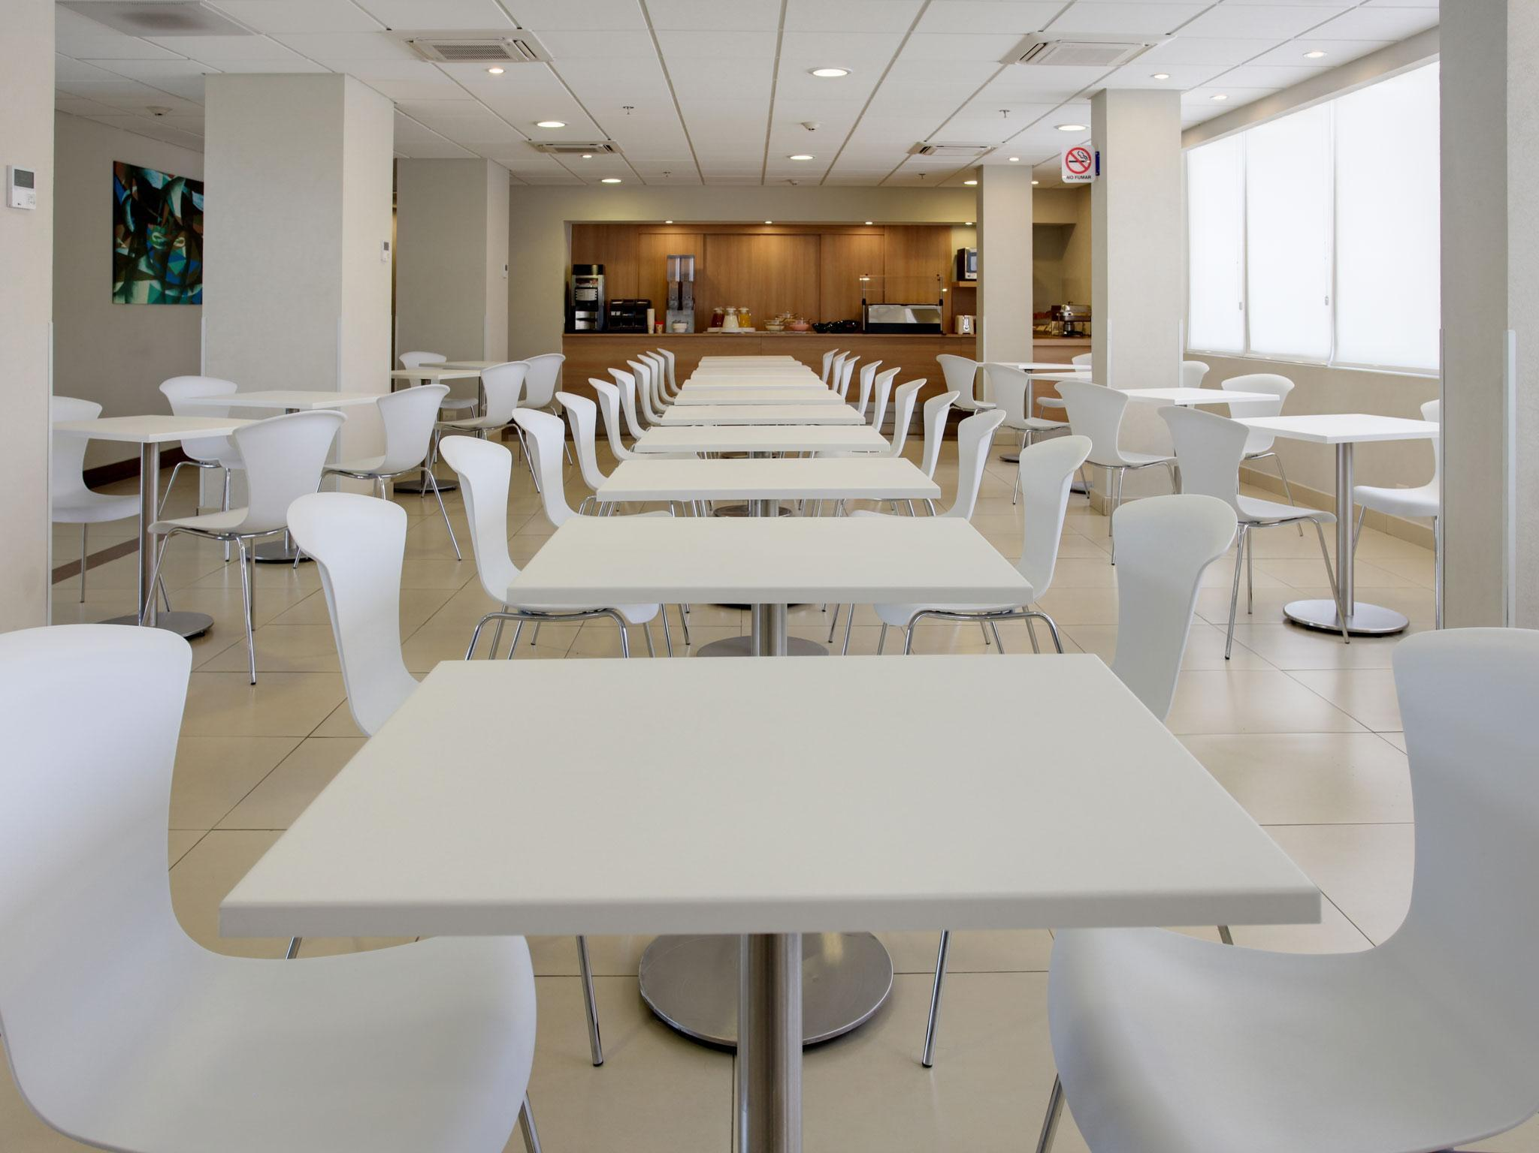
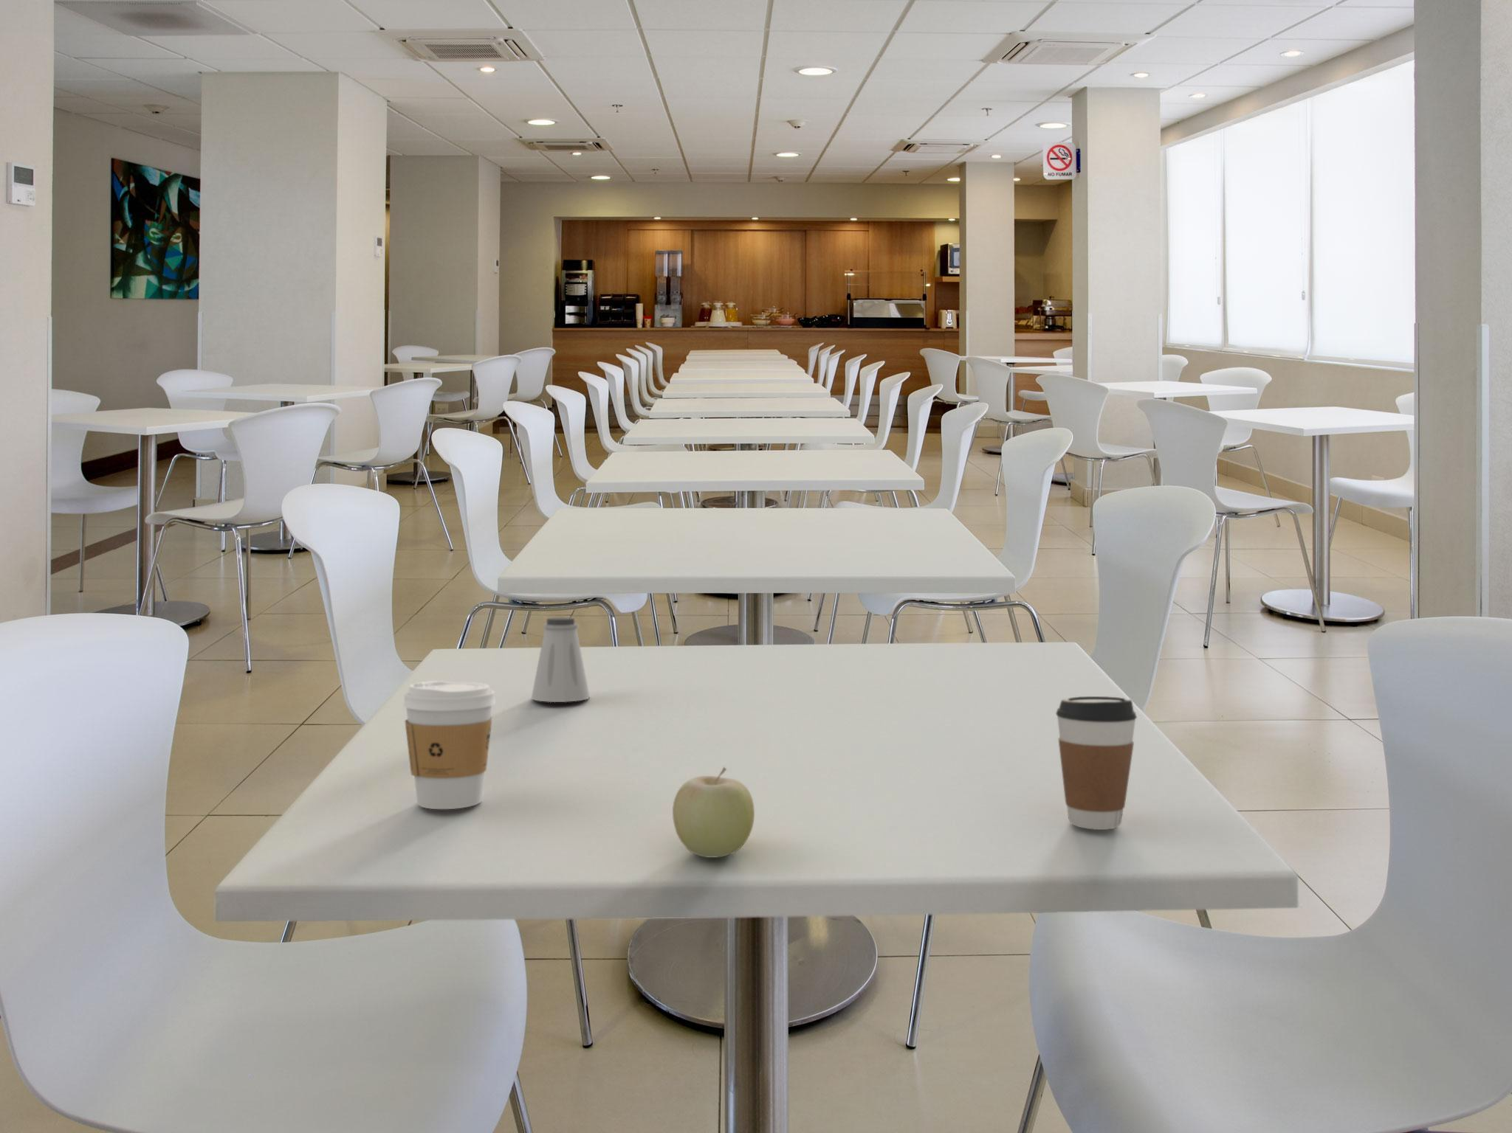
+ coffee cup [402,680,496,810]
+ fruit [671,765,755,858]
+ coffee cup [1055,695,1138,831]
+ saltshaker [530,616,591,703]
